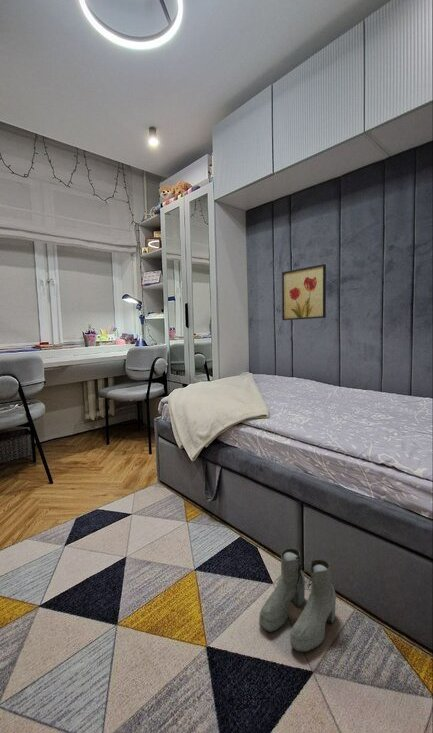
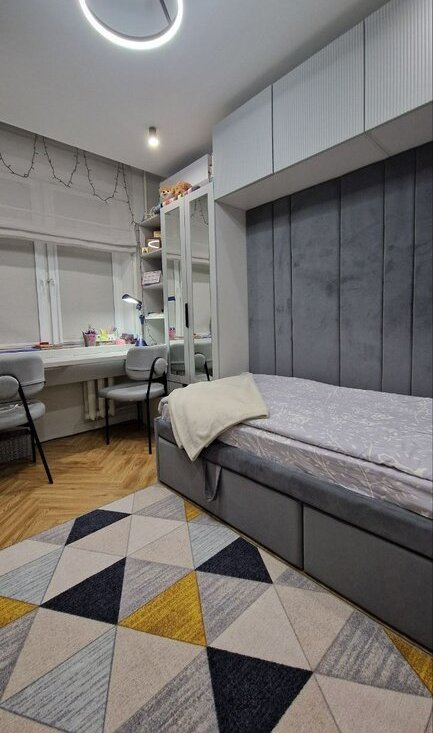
- boots [258,548,337,653]
- wall art [281,263,327,321]
